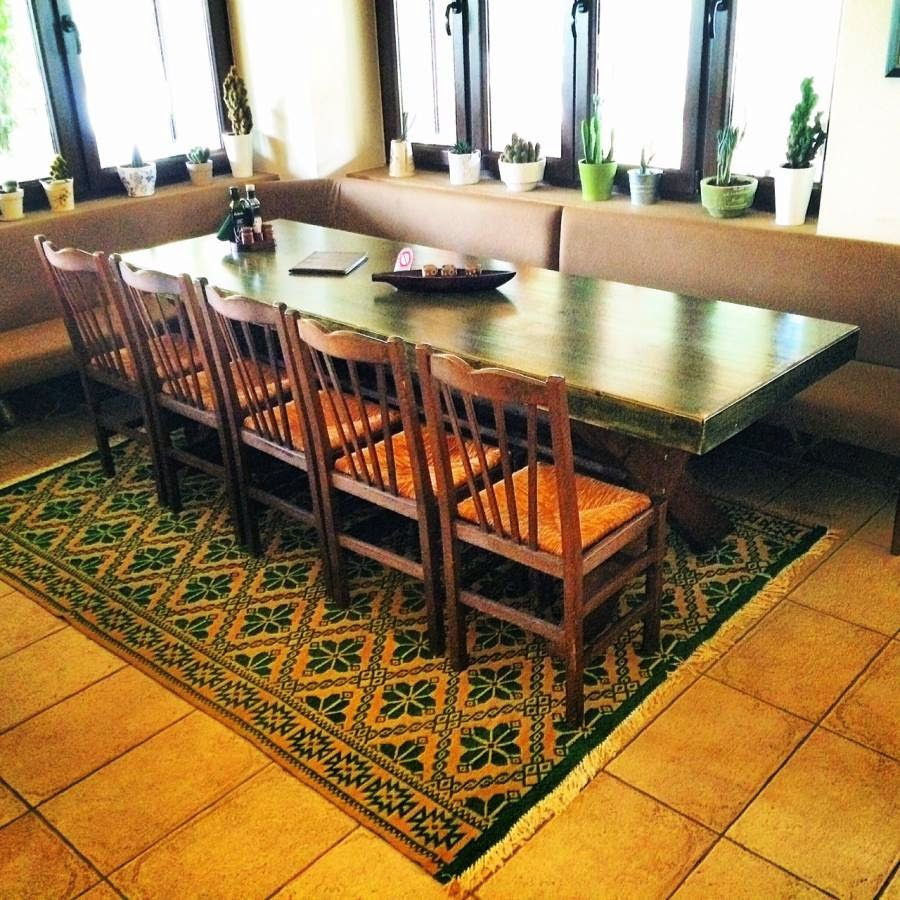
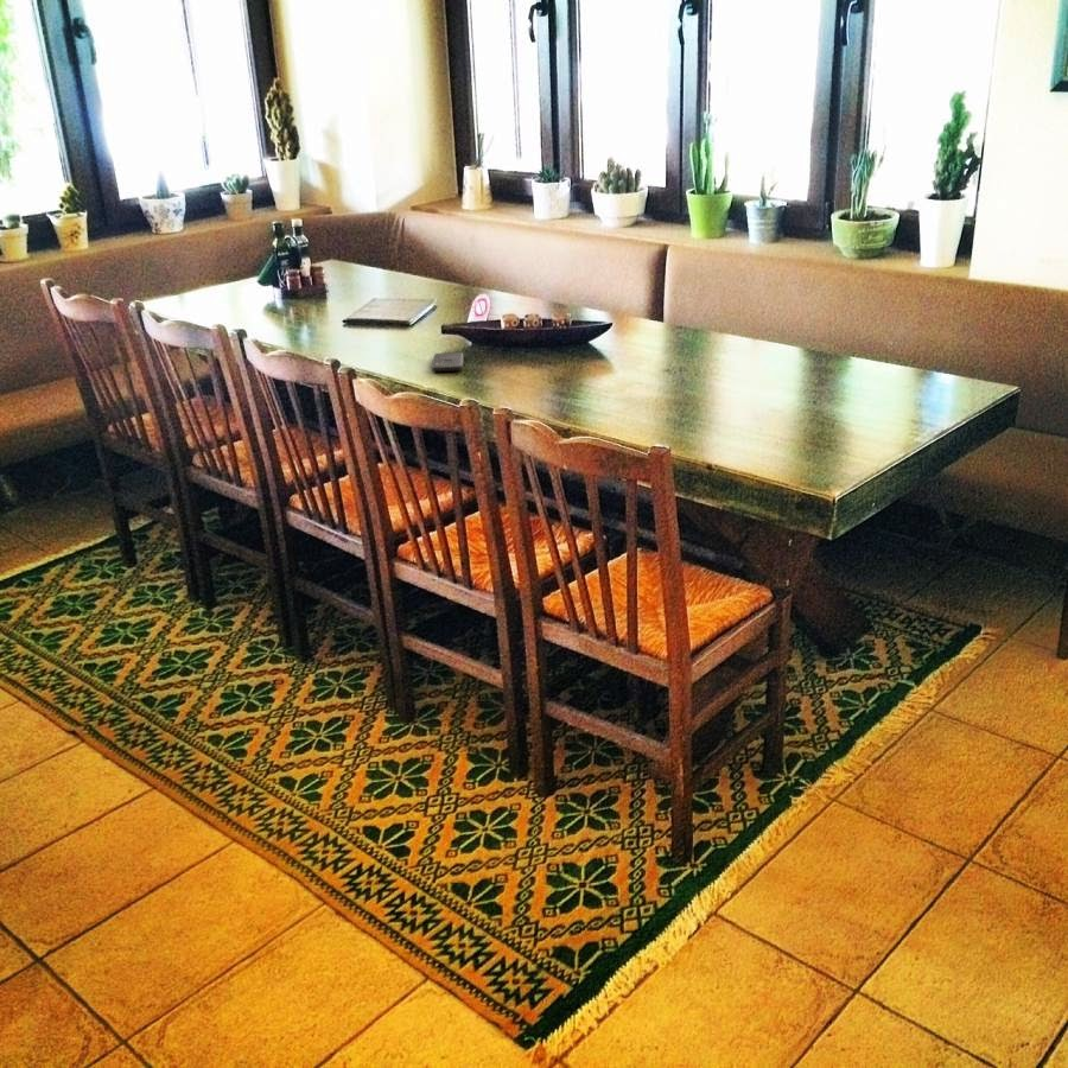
+ smartphone [431,351,465,373]
